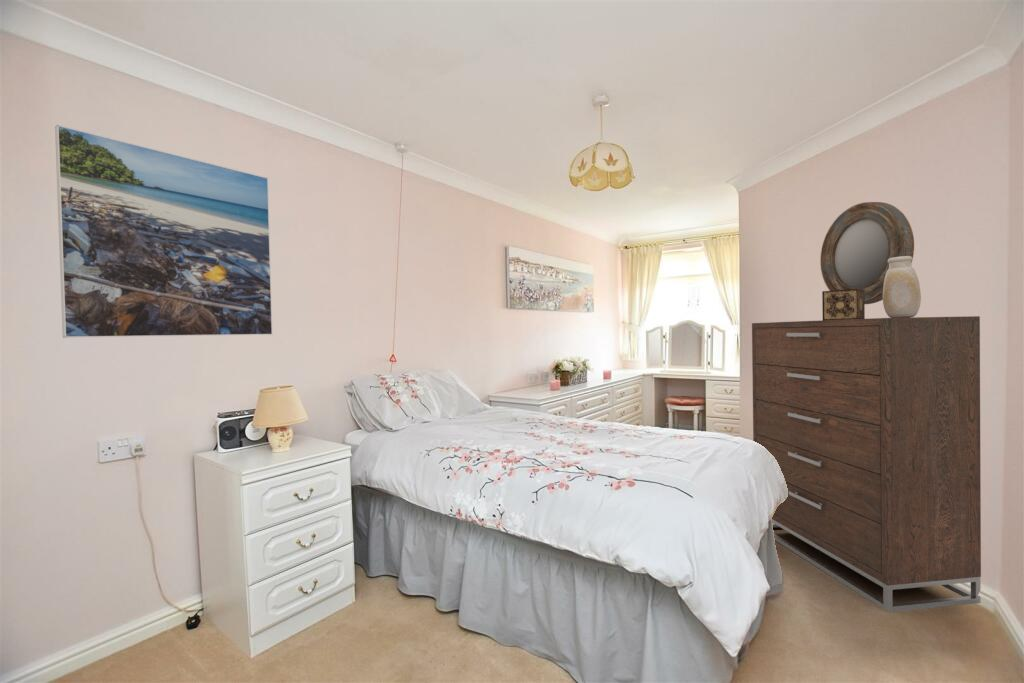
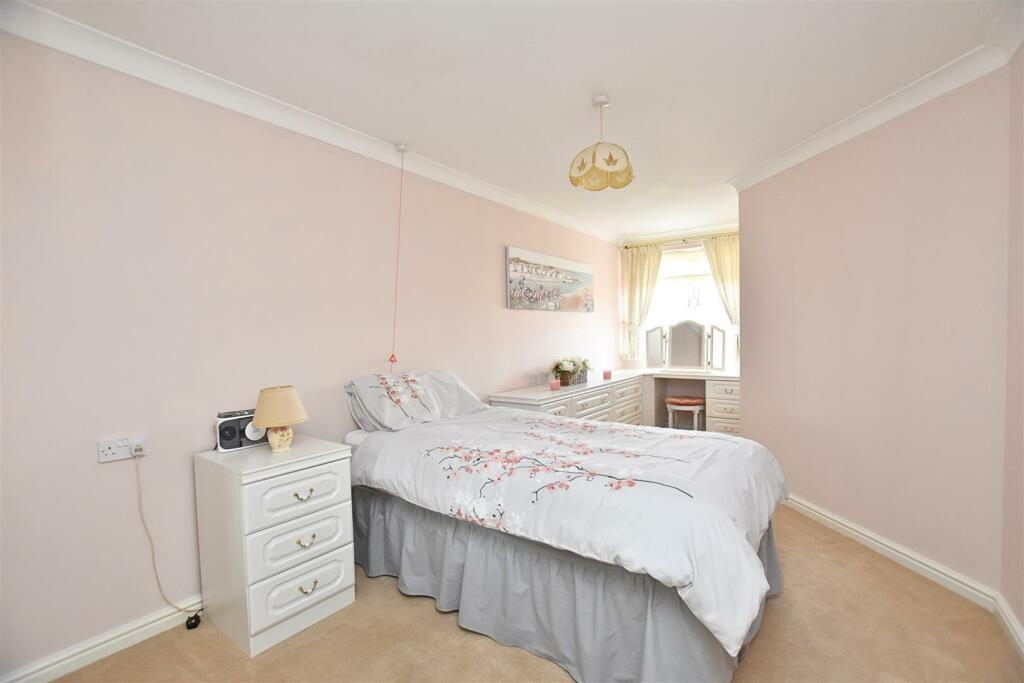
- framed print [54,124,273,339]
- vase [882,255,939,318]
- decorative box [821,289,866,320]
- home mirror [819,201,915,305]
- dresser [751,315,982,613]
